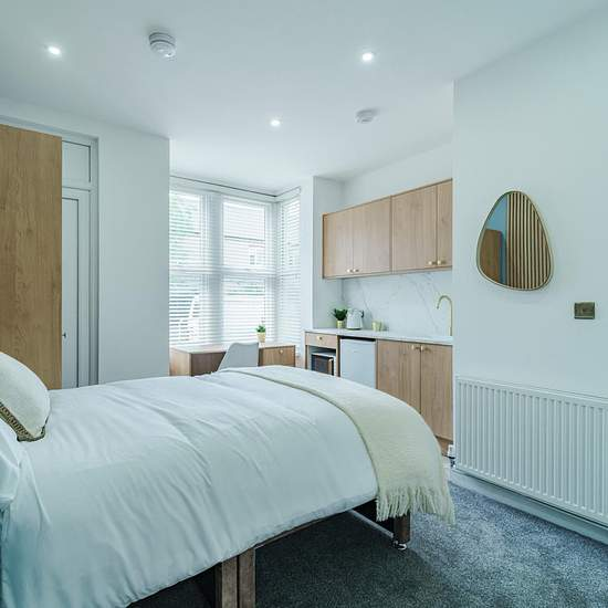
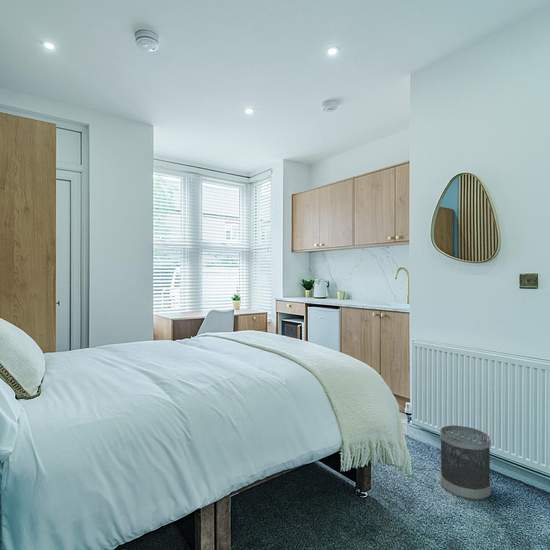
+ wastebasket [439,424,492,501]
